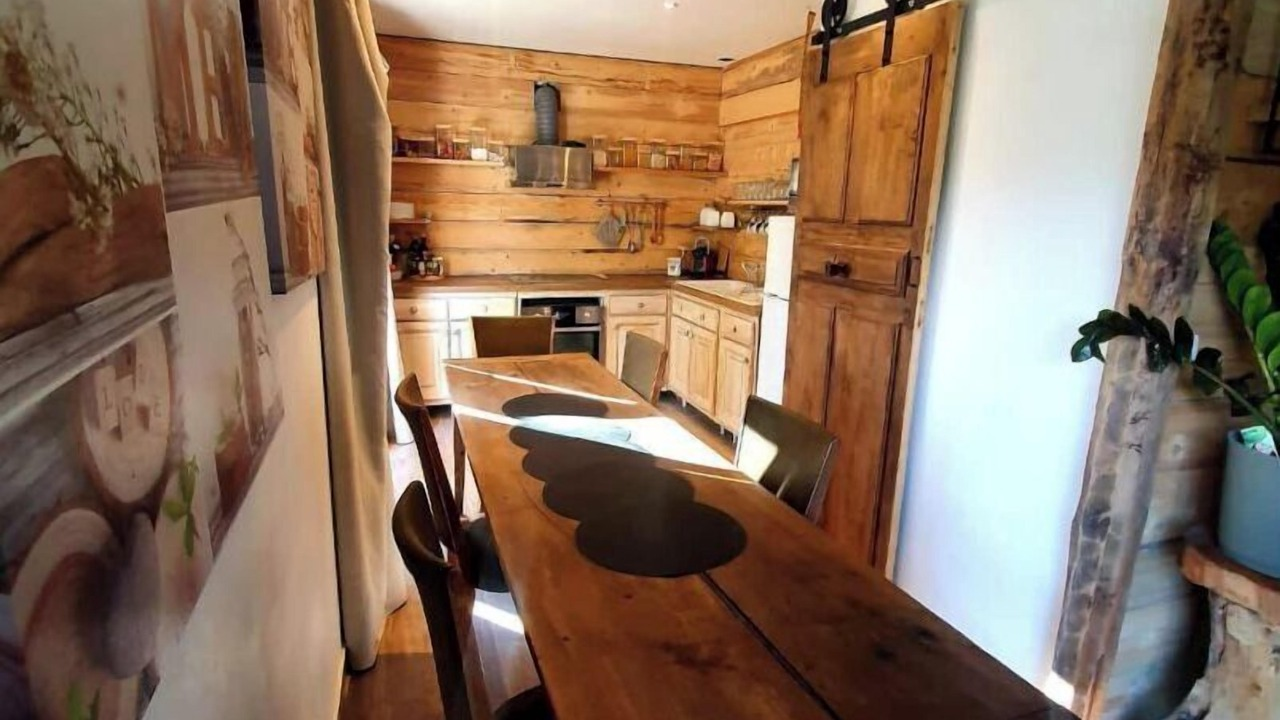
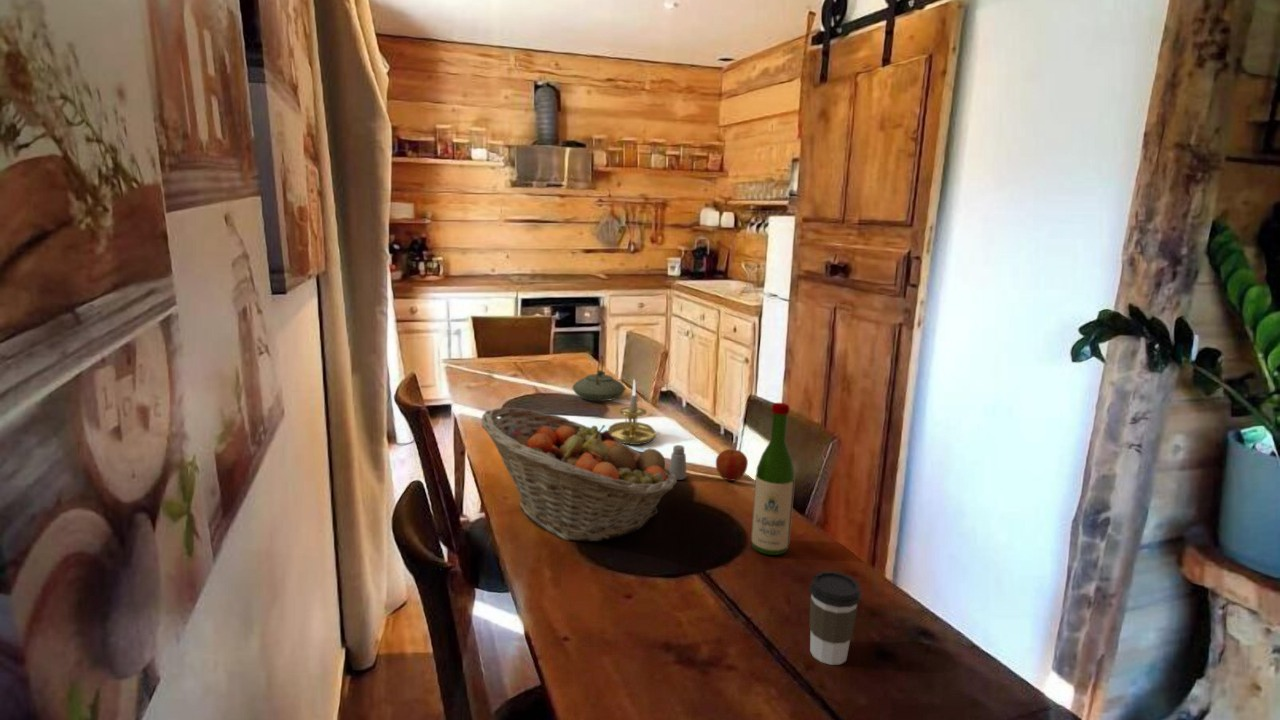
+ saltshaker [668,444,687,481]
+ wine bottle [750,402,796,556]
+ fruit basket [480,407,678,543]
+ candle holder [607,379,658,446]
+ coffee cup [808,570,862,666]
+ teapot [571,355,627,402]
+ apple [715,448,749,482]
